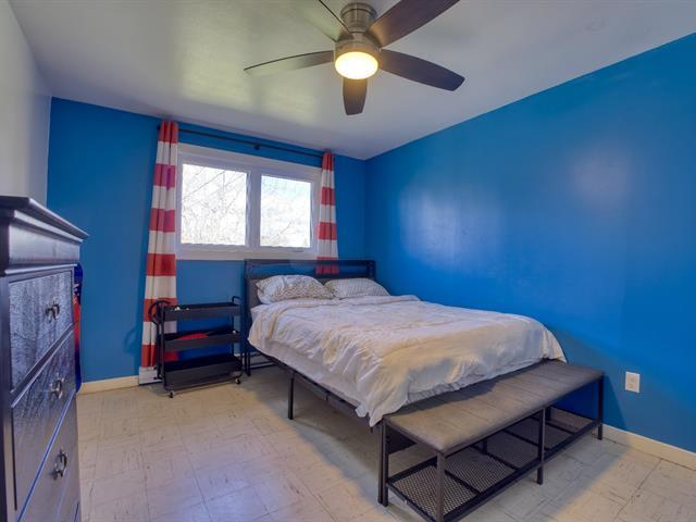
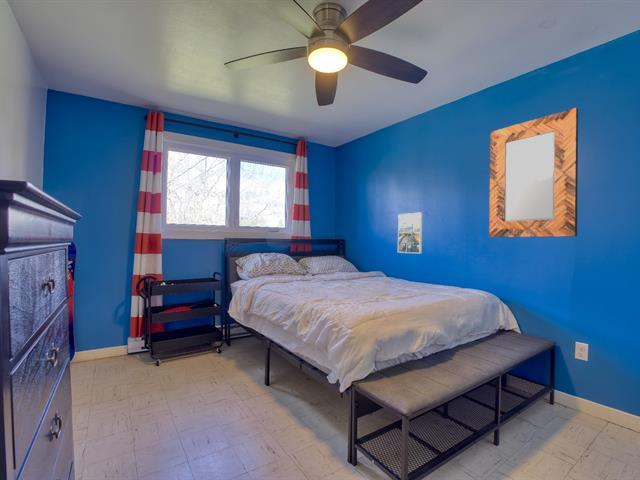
+ home mirror [488,107,579,238]
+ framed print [397,212,423,254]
